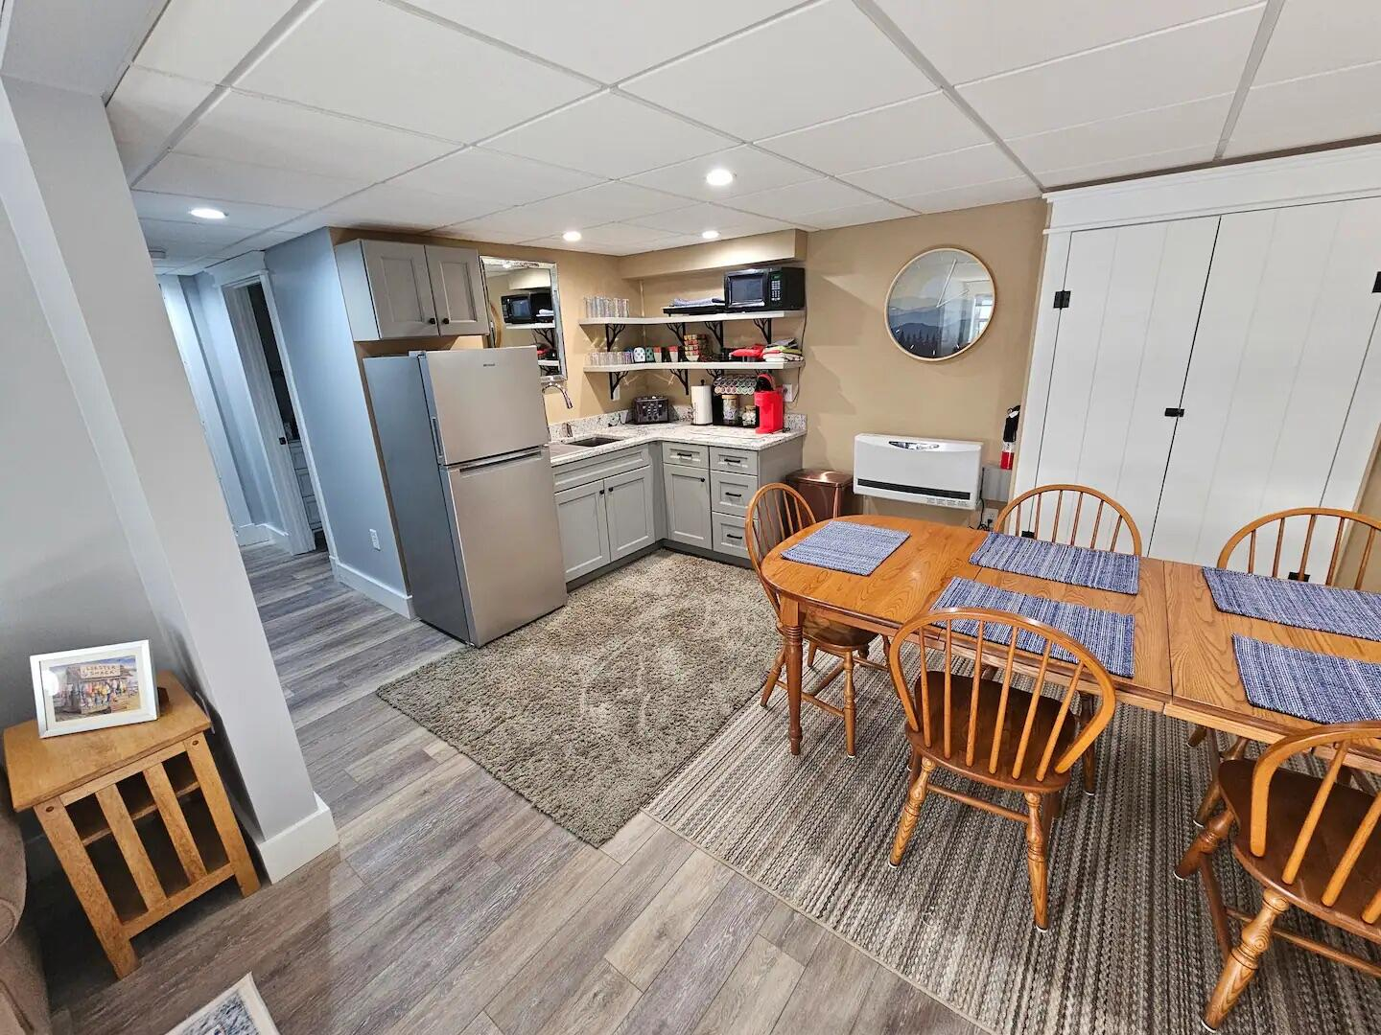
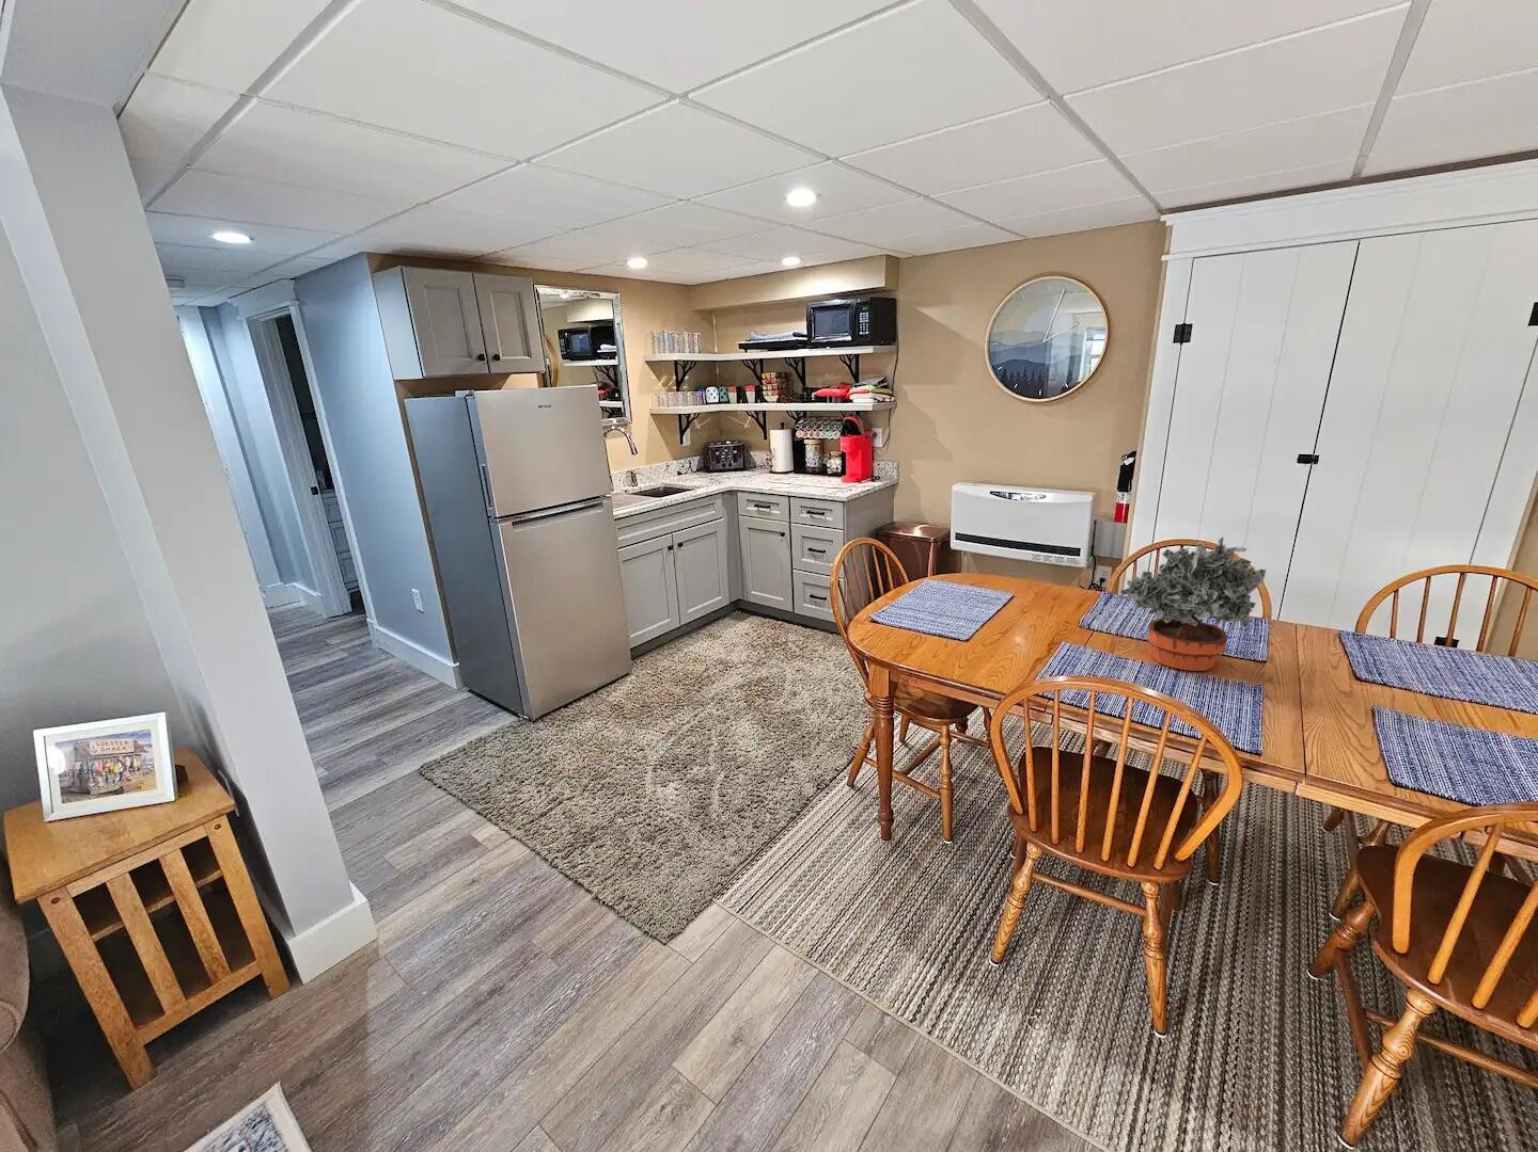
+ potted plant [1119,536,1268,672]
